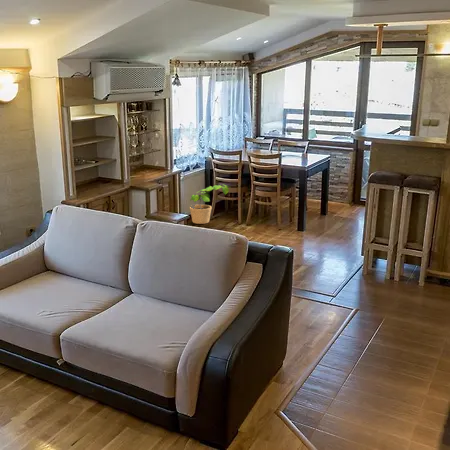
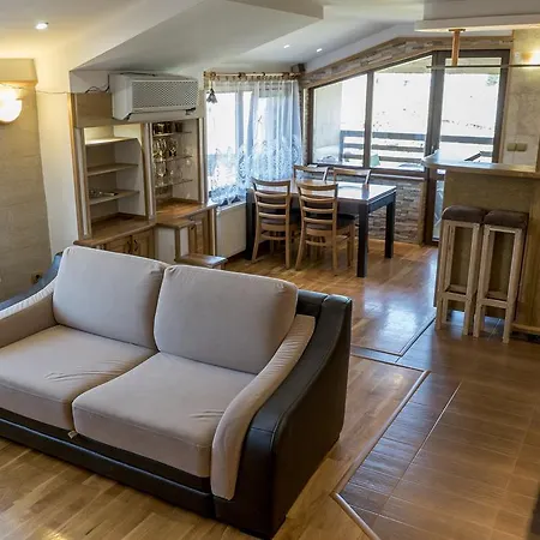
- potted plant [189,184,230,225]
